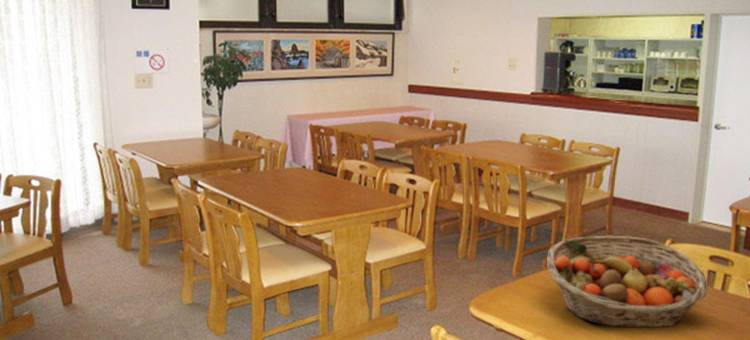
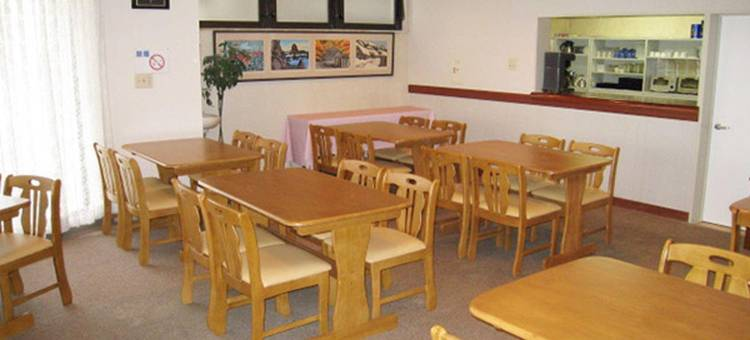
- fruit basket [546,235,709,329]
